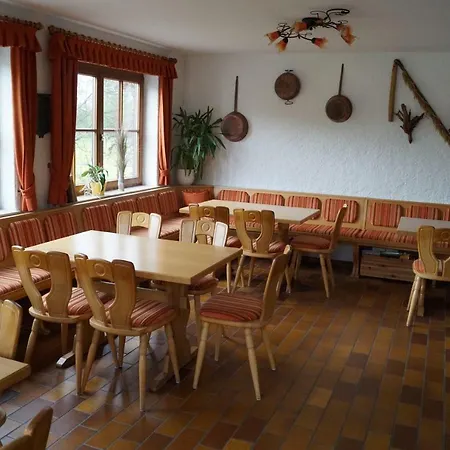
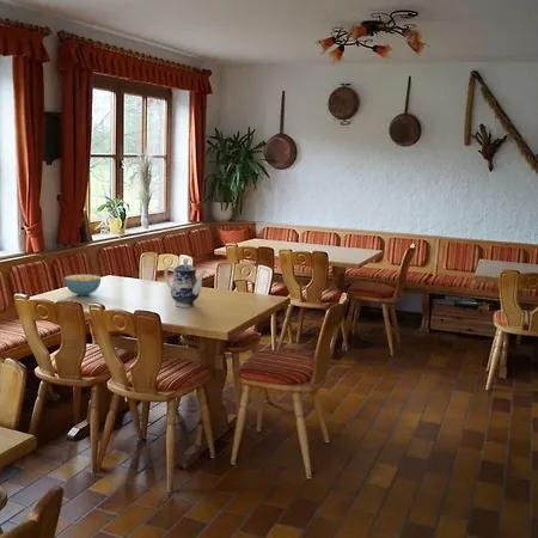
+ teapot [164,257,208,308]
+ cereal bowl [63,274,102,296]
